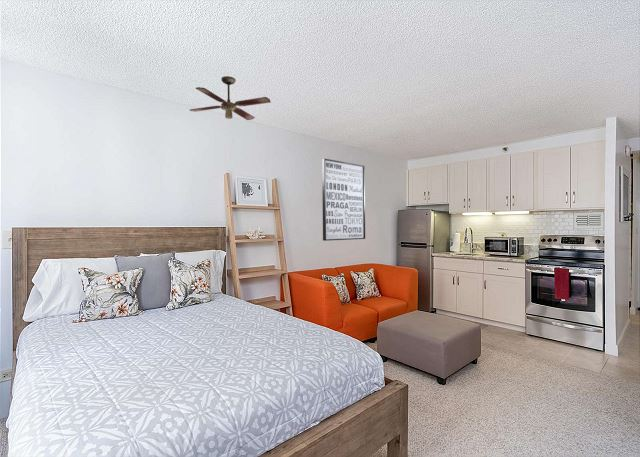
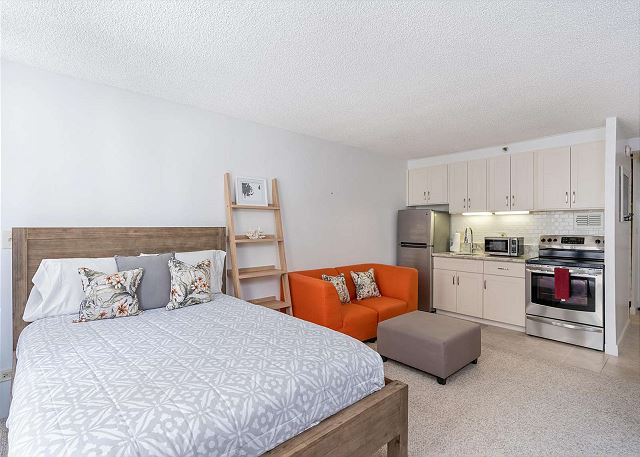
- ceiling fan [188,75,272,121]
- wall art [321,158,366,242]
